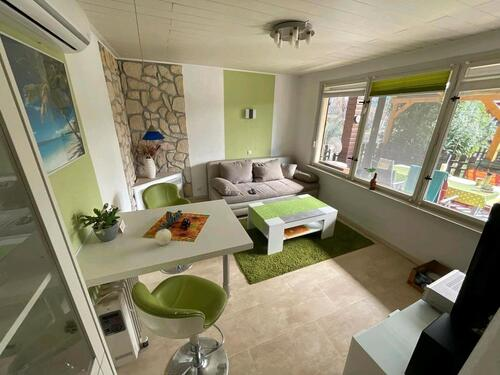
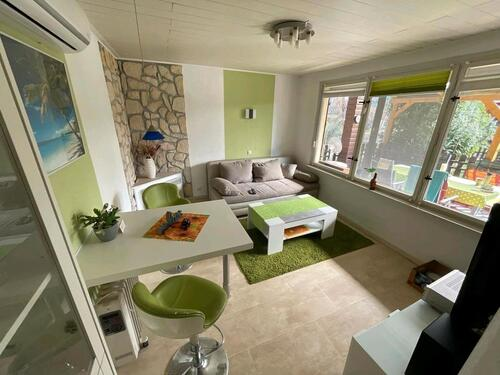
- fruit [154,228,172,246]
